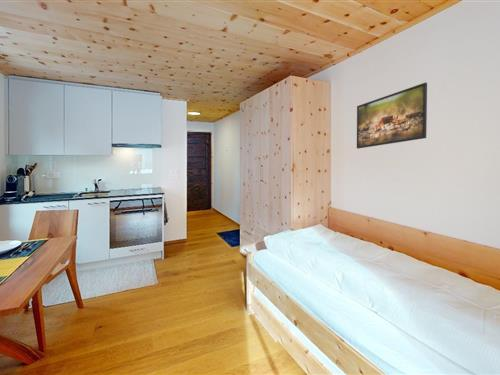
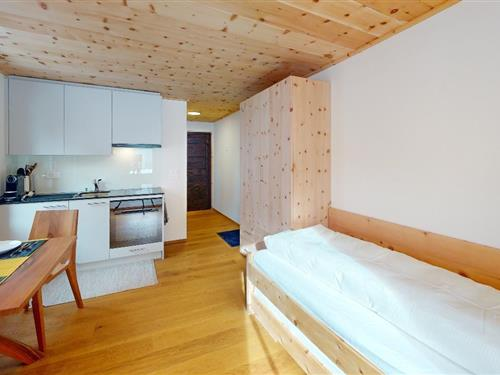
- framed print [356,82,428,149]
